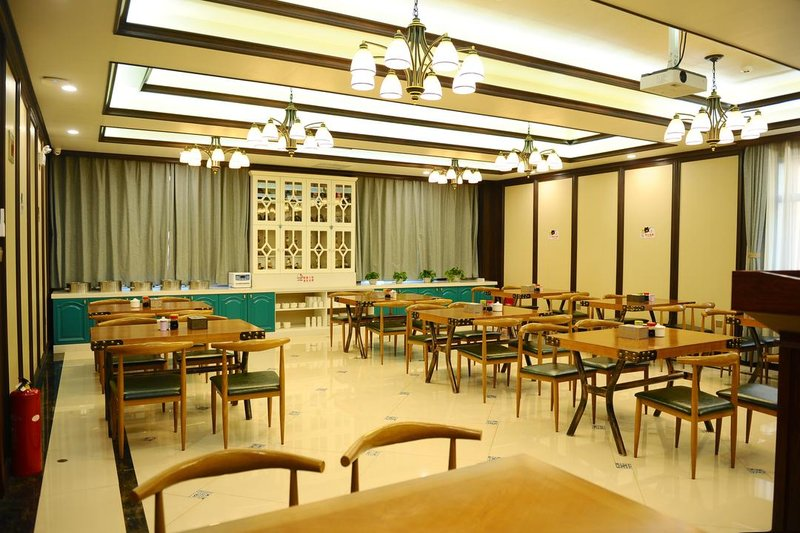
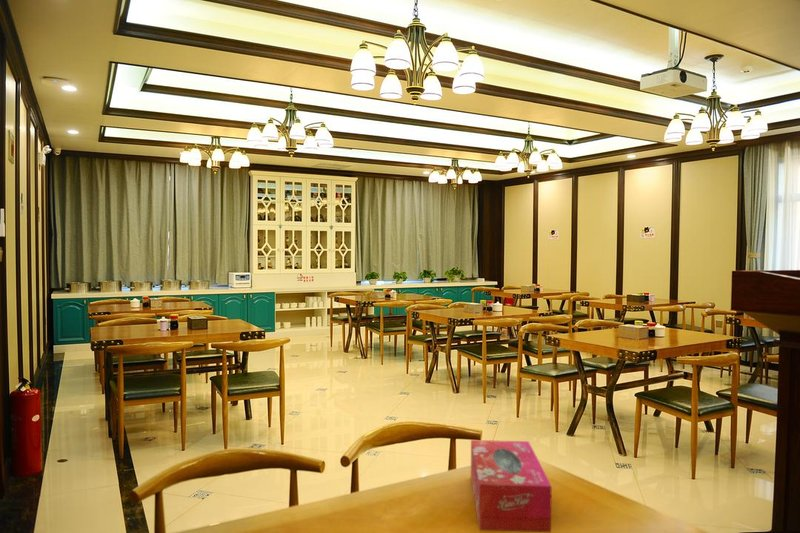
+ tissue box [470,439,553,533]
